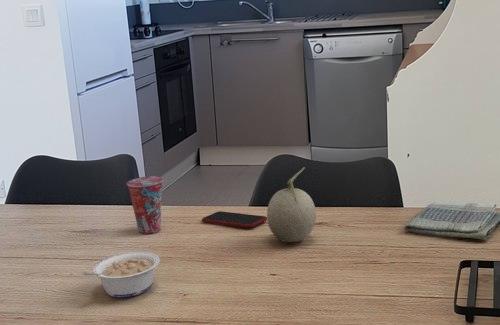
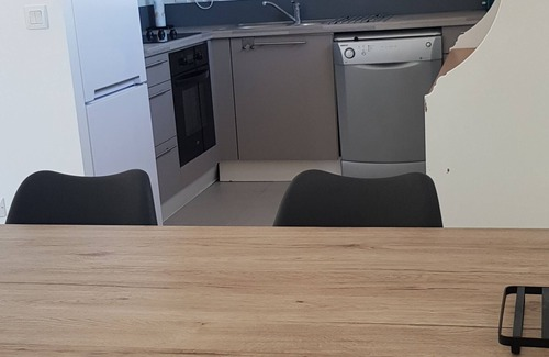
- fruit [266,166,317,243]
- cup [125,175,164,234]
- smartphone [201,210,267,229]
- legume [81,251,161,298]
- dish towel [404,202,500,241]
